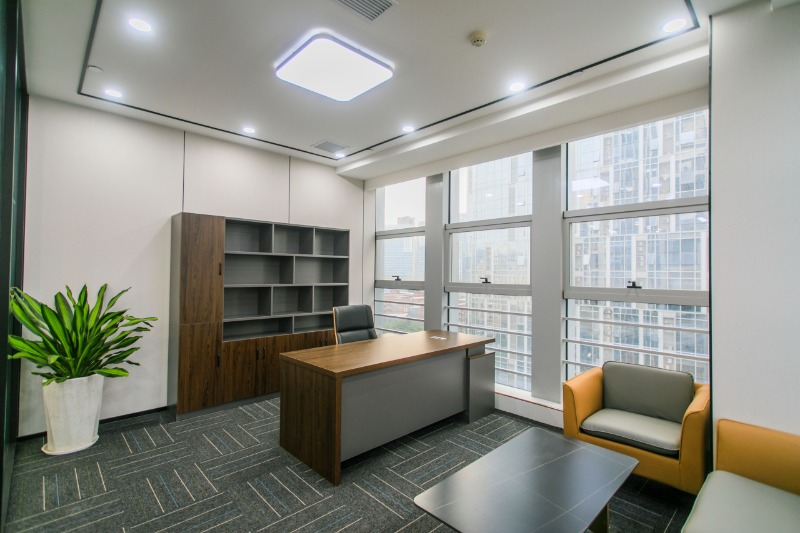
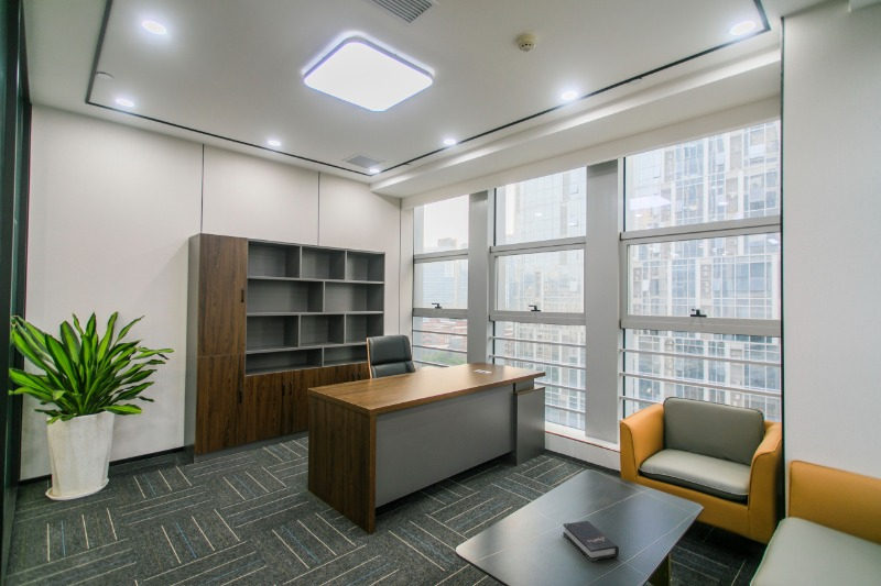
+ hardback book [562,520,620,563]
